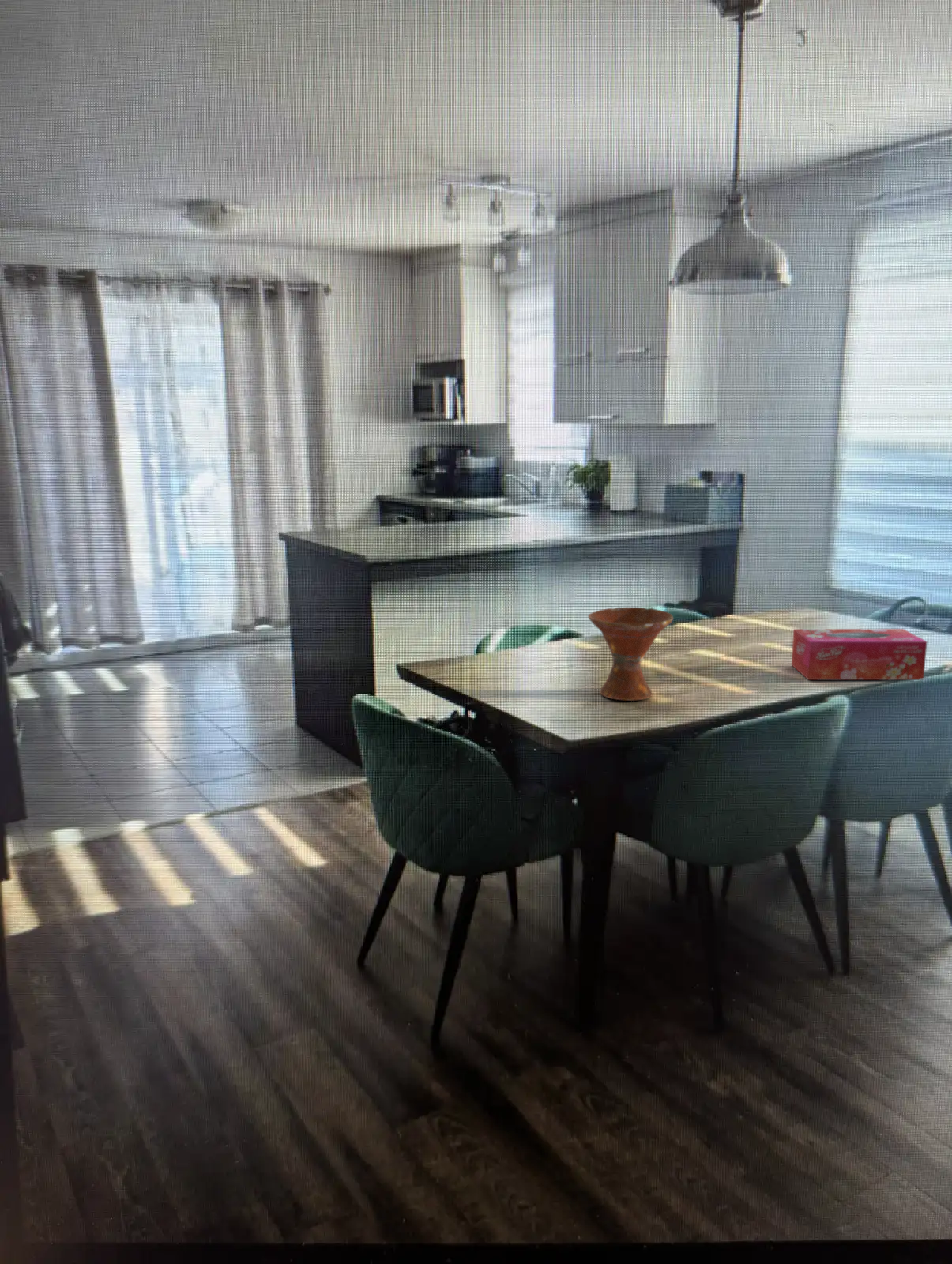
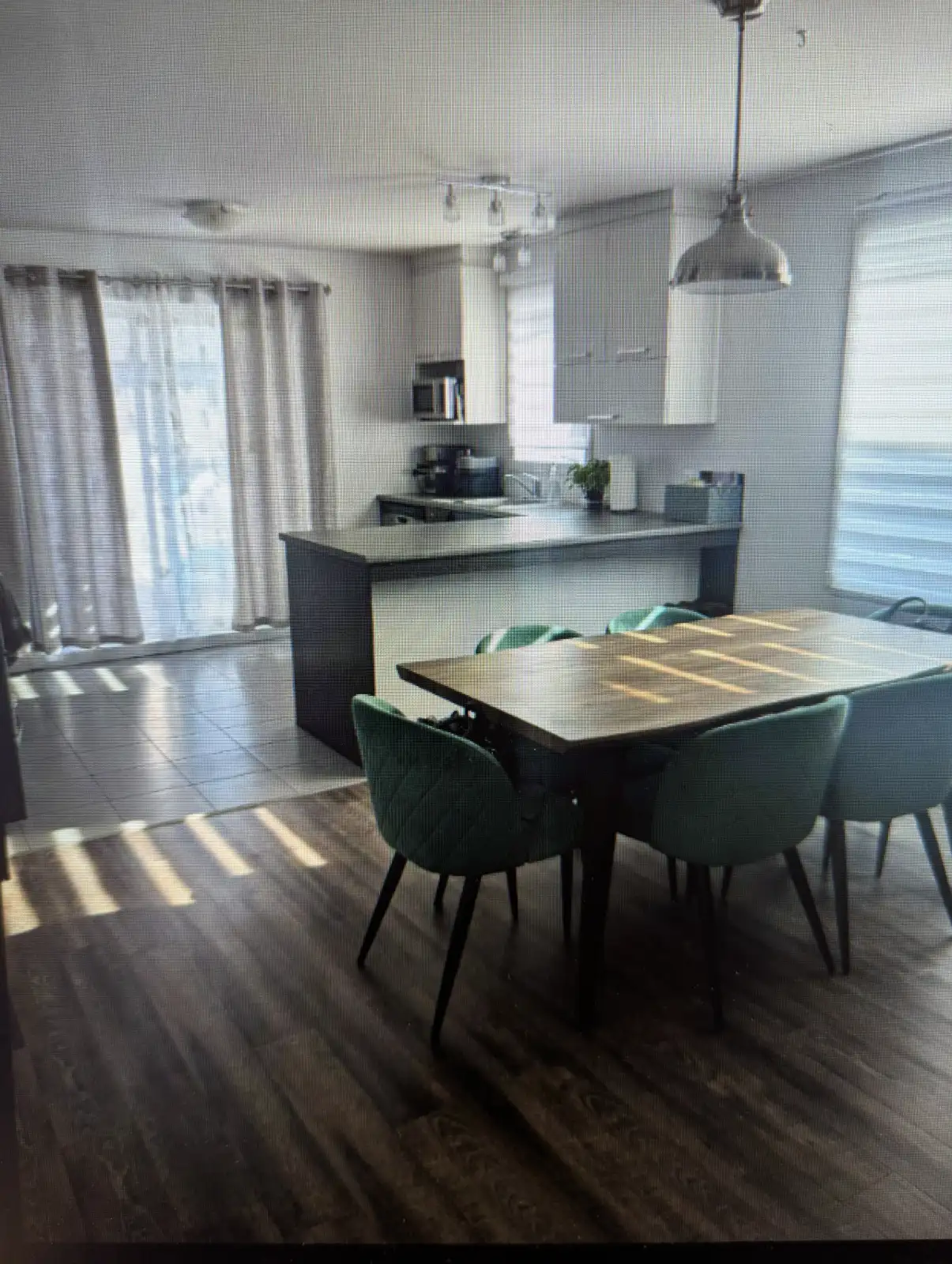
- tissue box [791,628,928,680]
- bowl [587,607,674,702]
